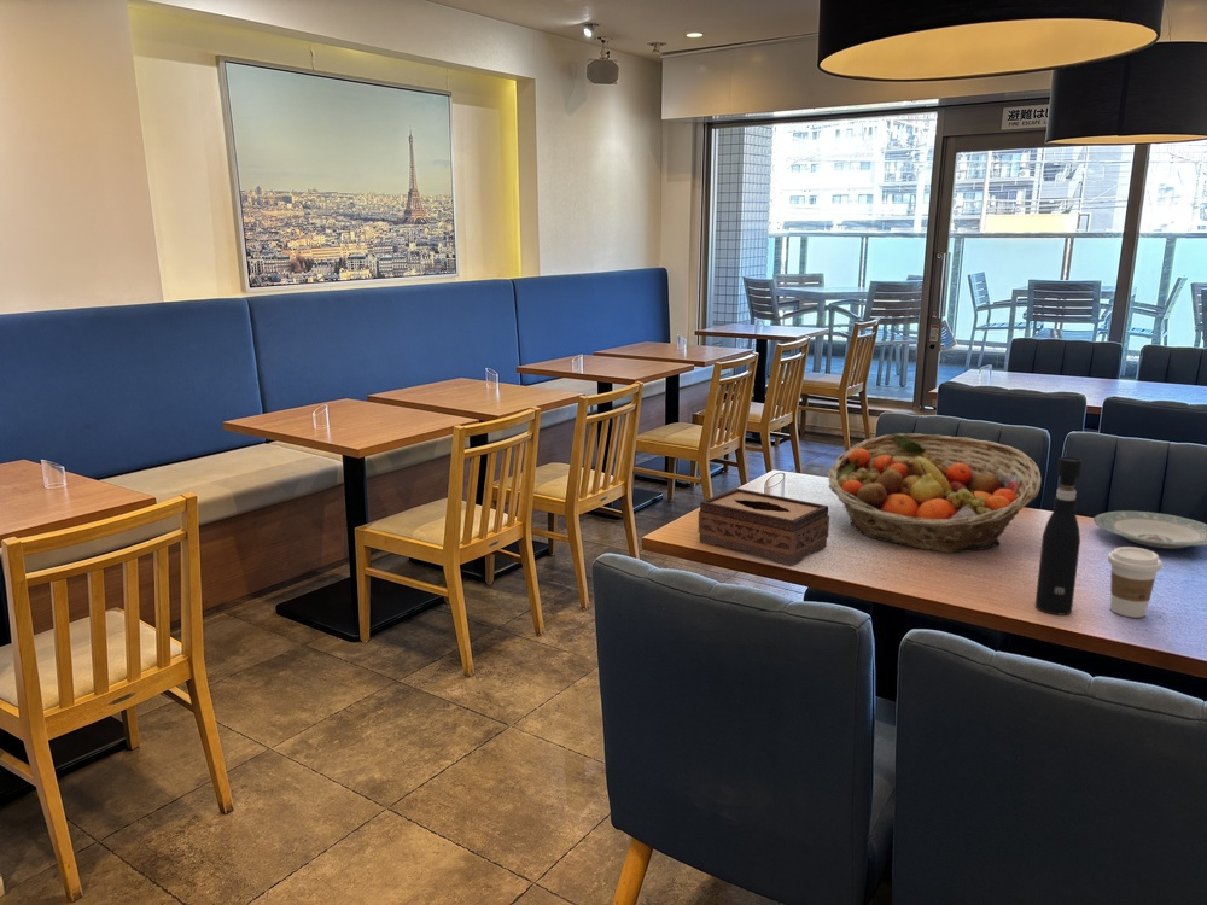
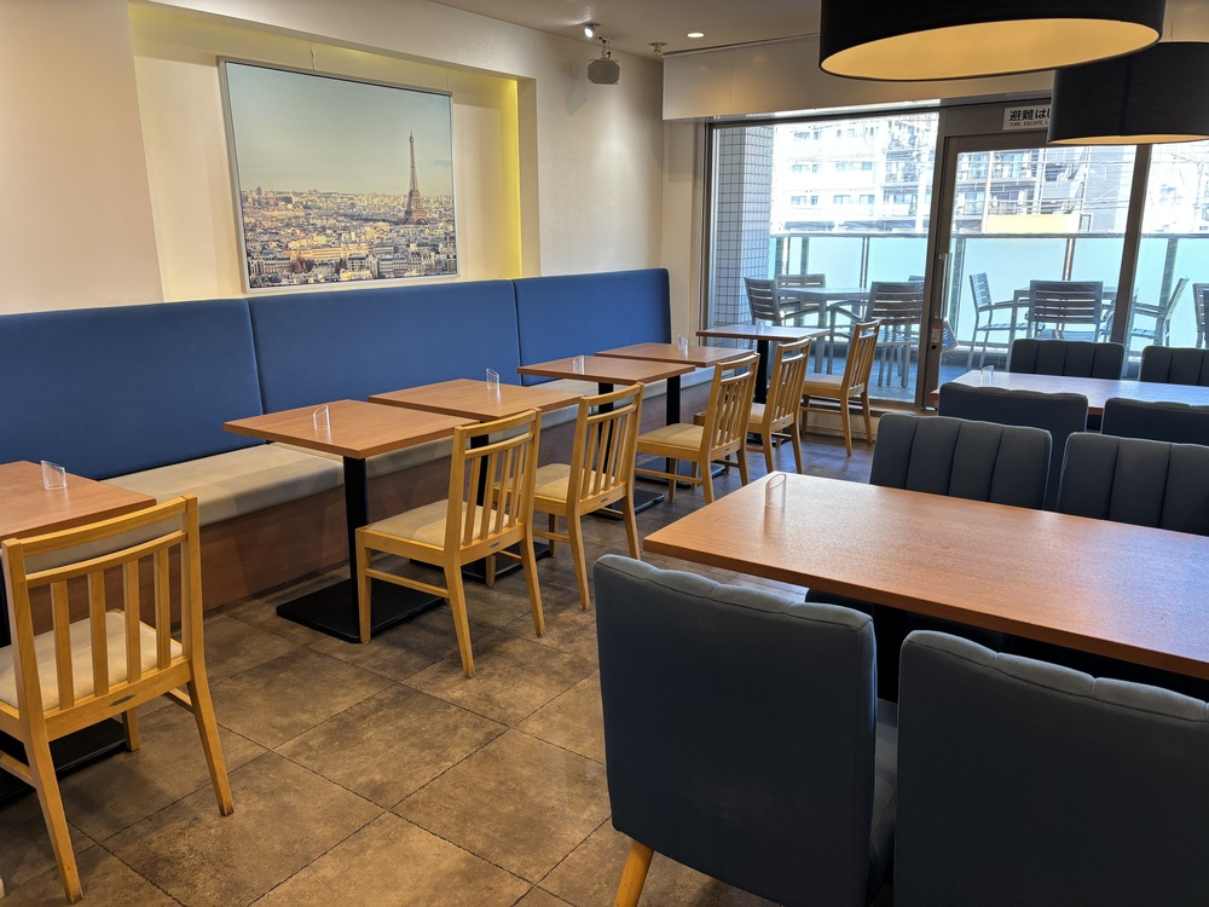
- fruit basket [827,432,1043,554]
- pepper grinder [1034,456,1083,617]
- tissue box [698,487,830,566]
- plate [1092,510,1207,550]
- coffee cup [1107,545,1164,619]
